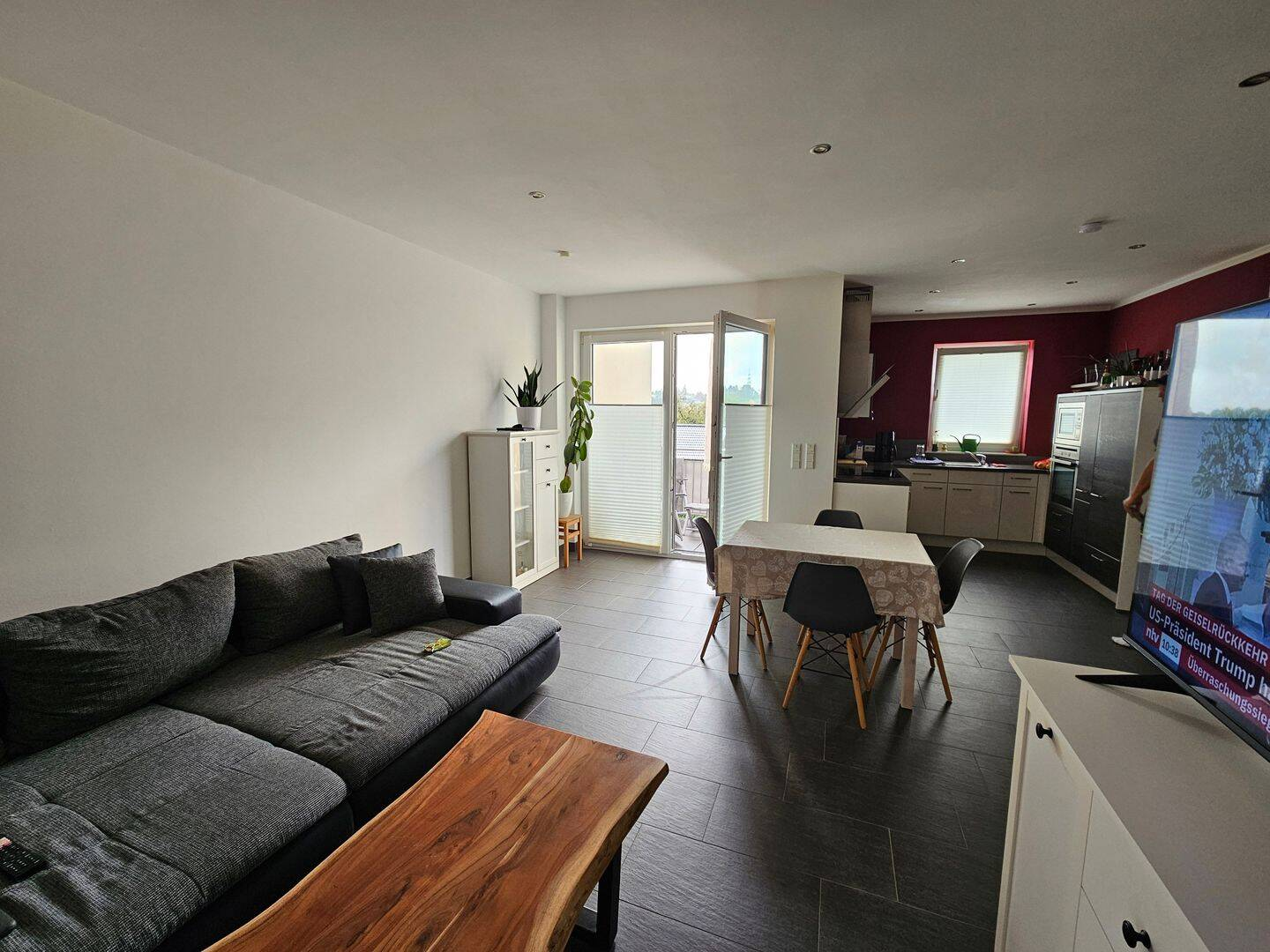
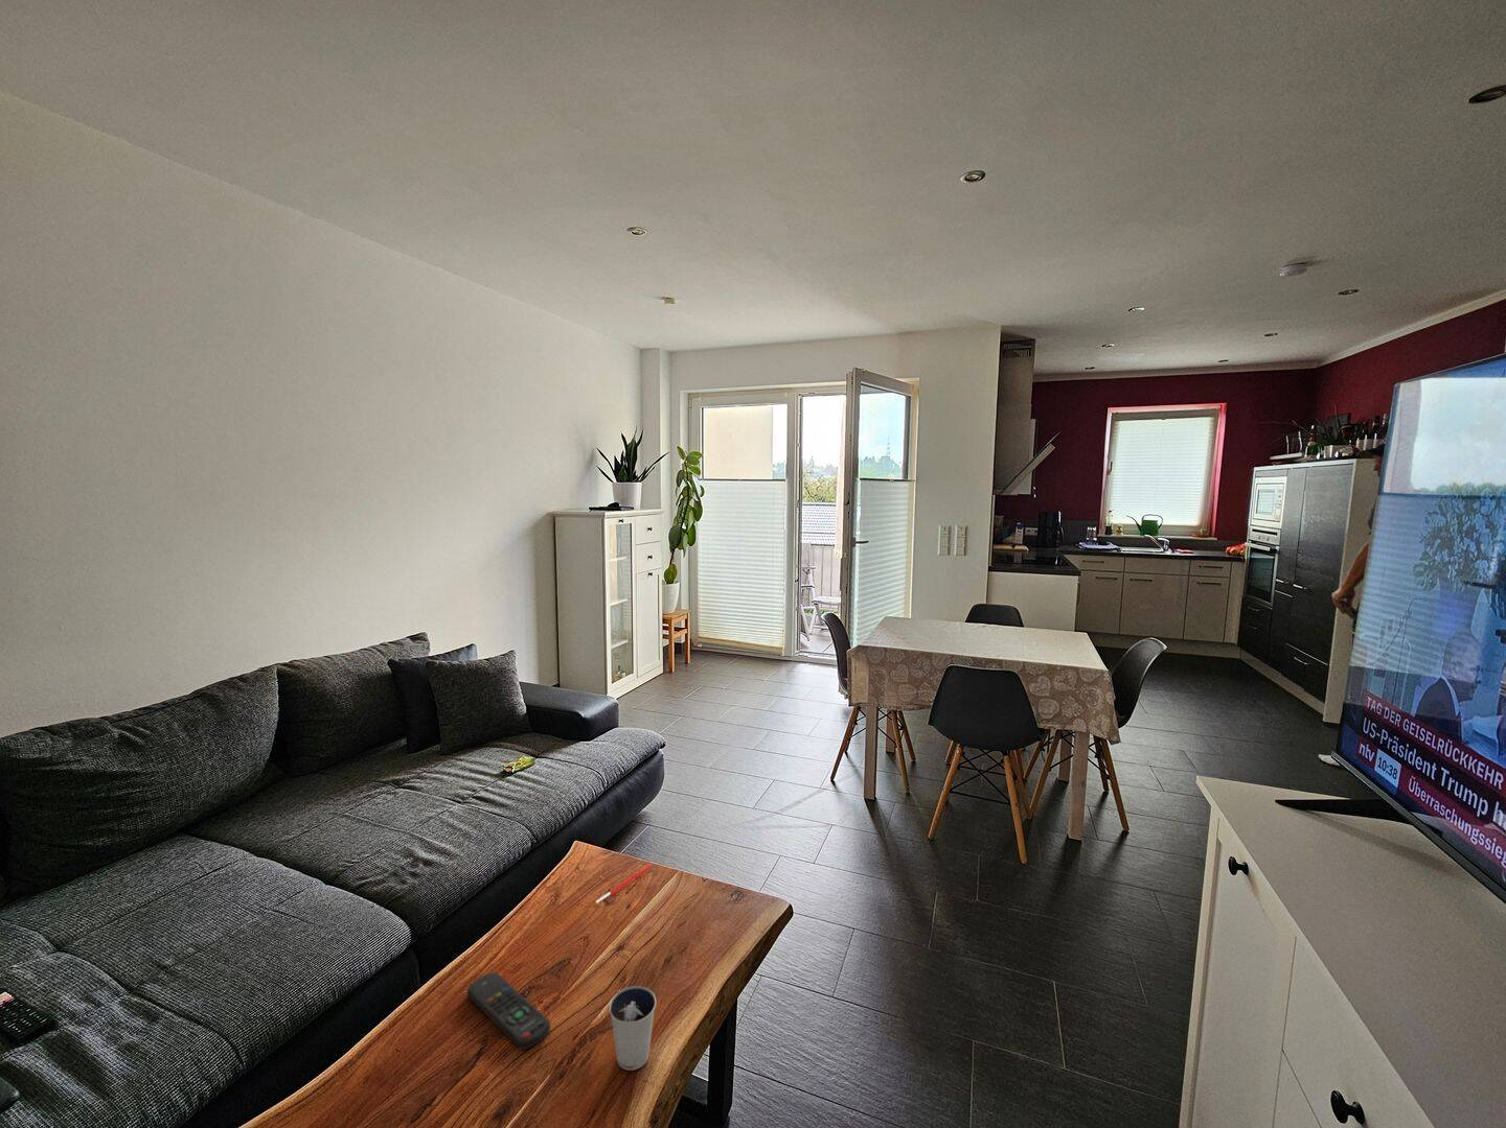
+ remote control [466,972,551,1051]
+ candle [595,864,651,903]
+ dixie cup [608,985,657,1071]
